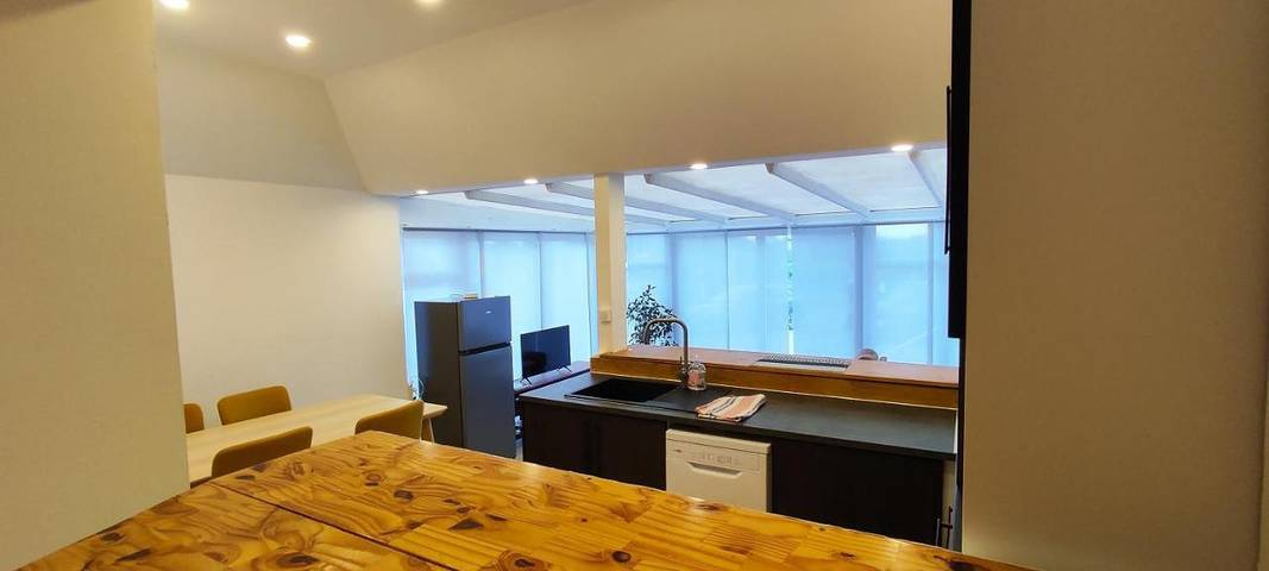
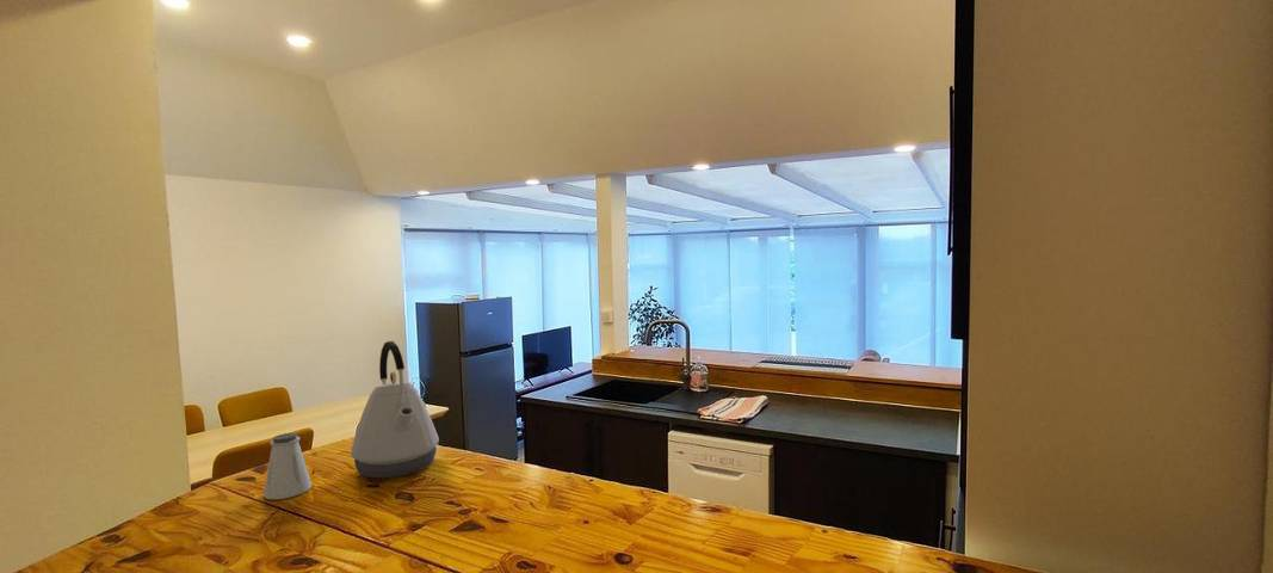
+ kettle [350,340,440,480]
+ saltshaker [262,432,313,500]
